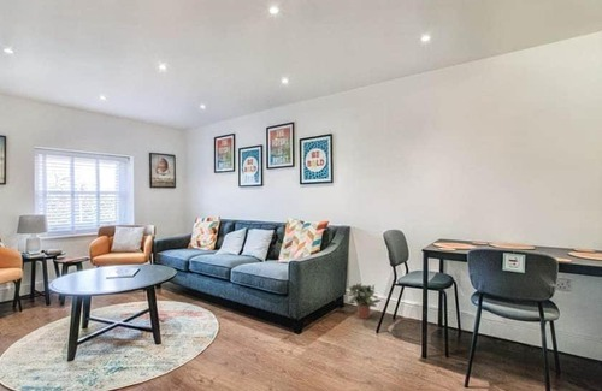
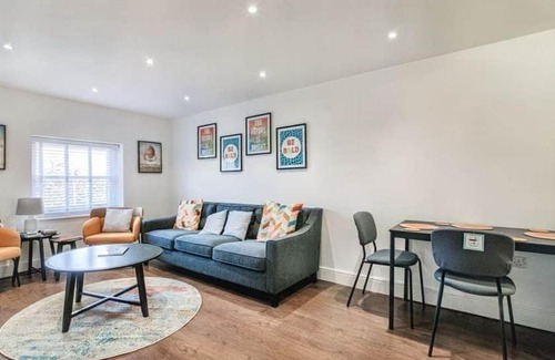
- potted plant [346,282,383,320]
